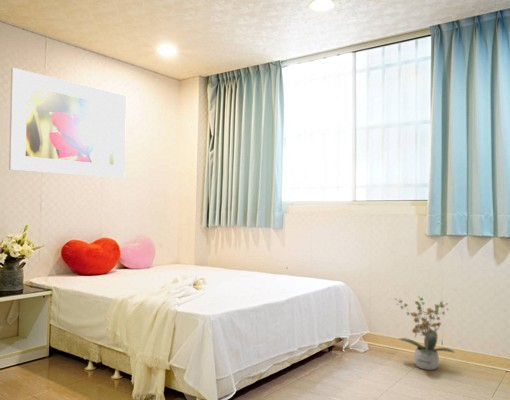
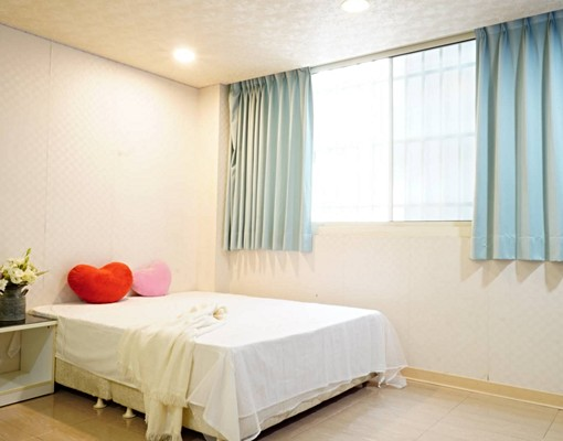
- potted plant [394,295,456,371]
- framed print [8,67,127,179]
